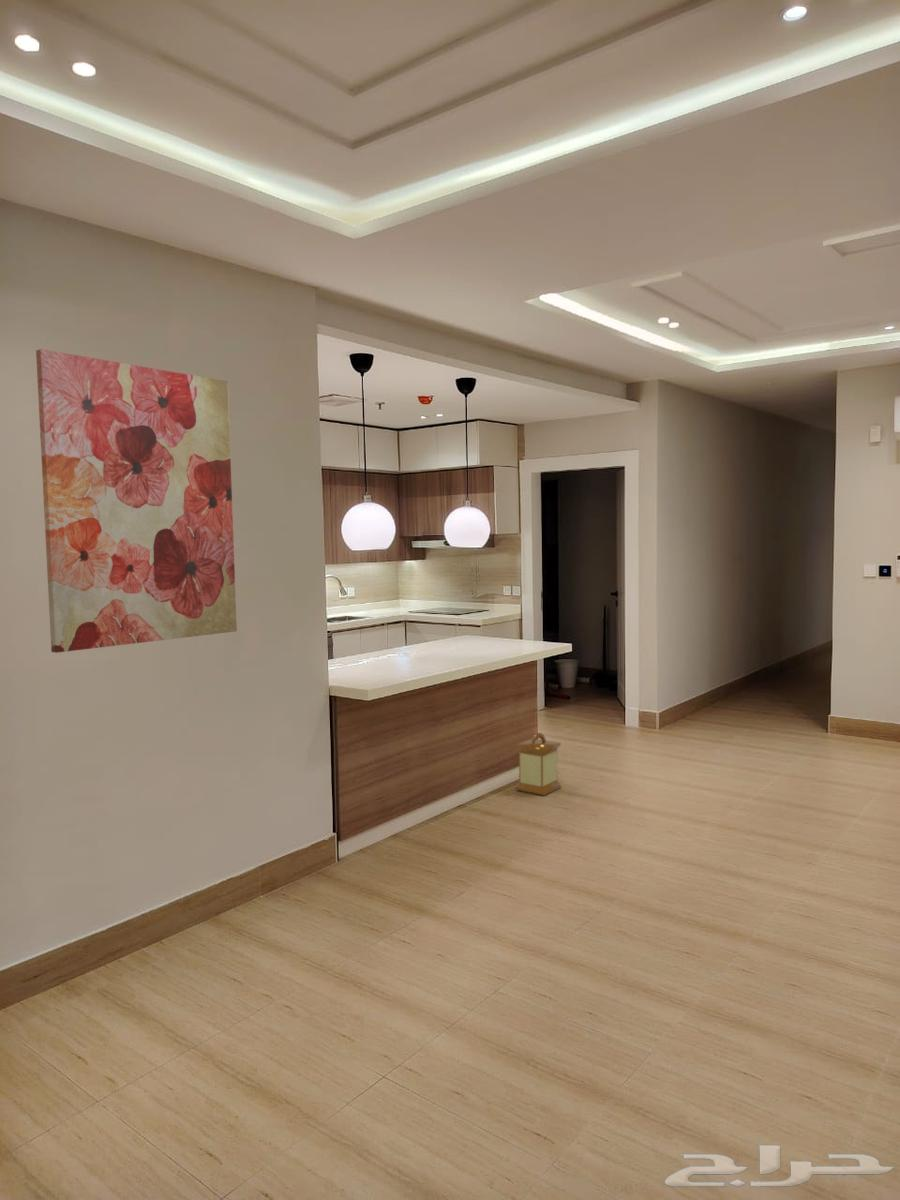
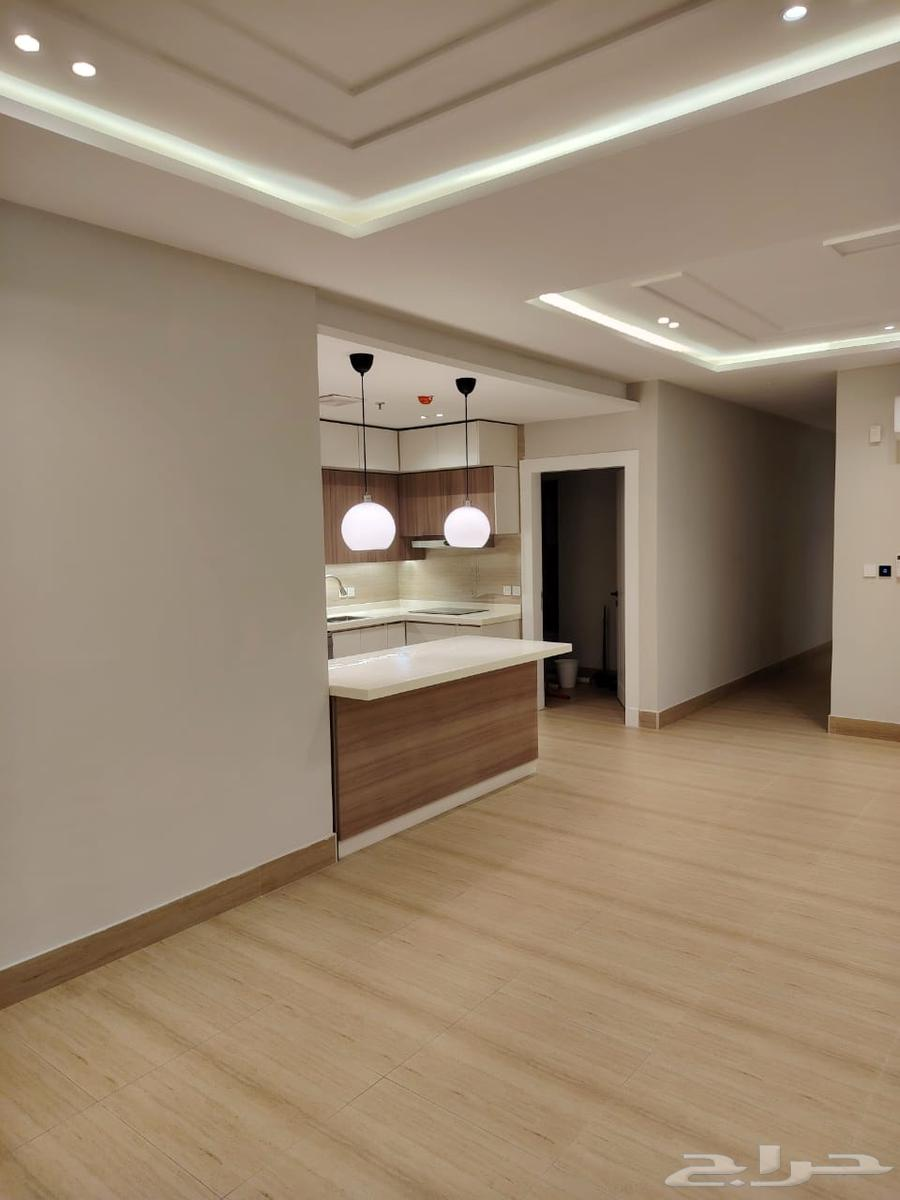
- wall art [35,348,238,654]
- lantern [514,732,562,797]
